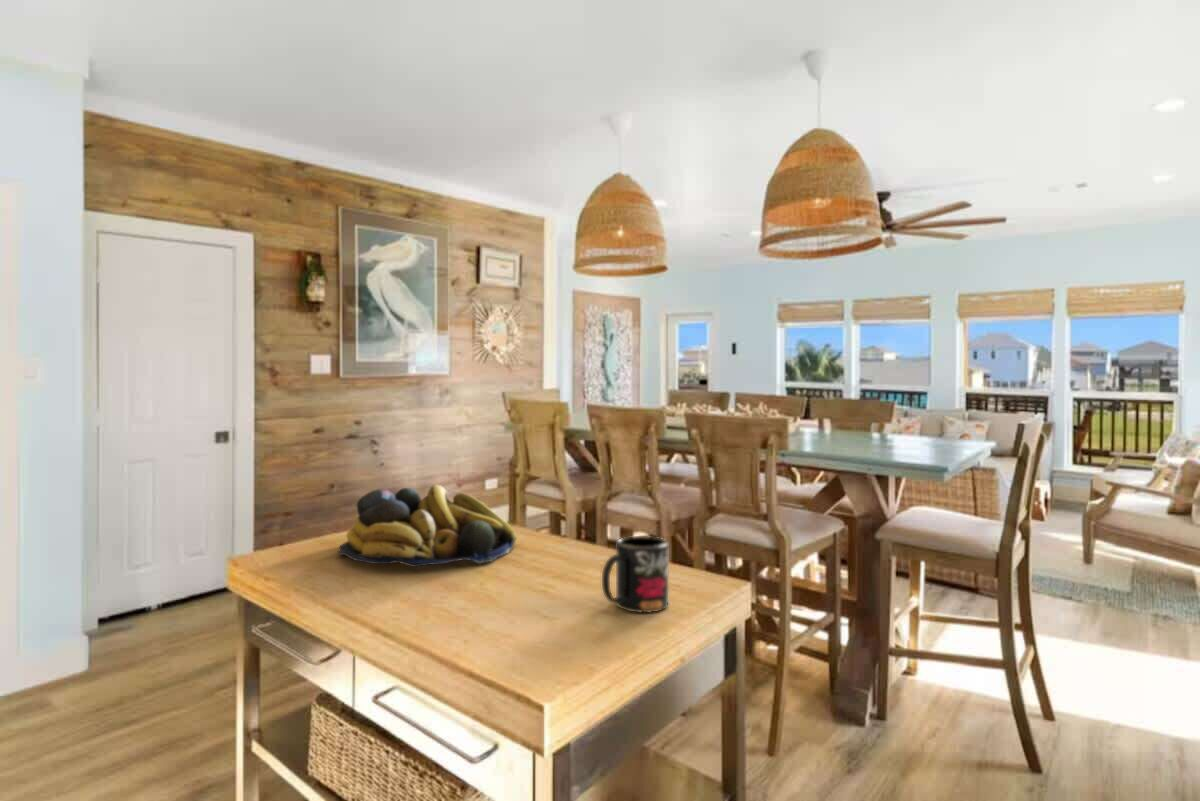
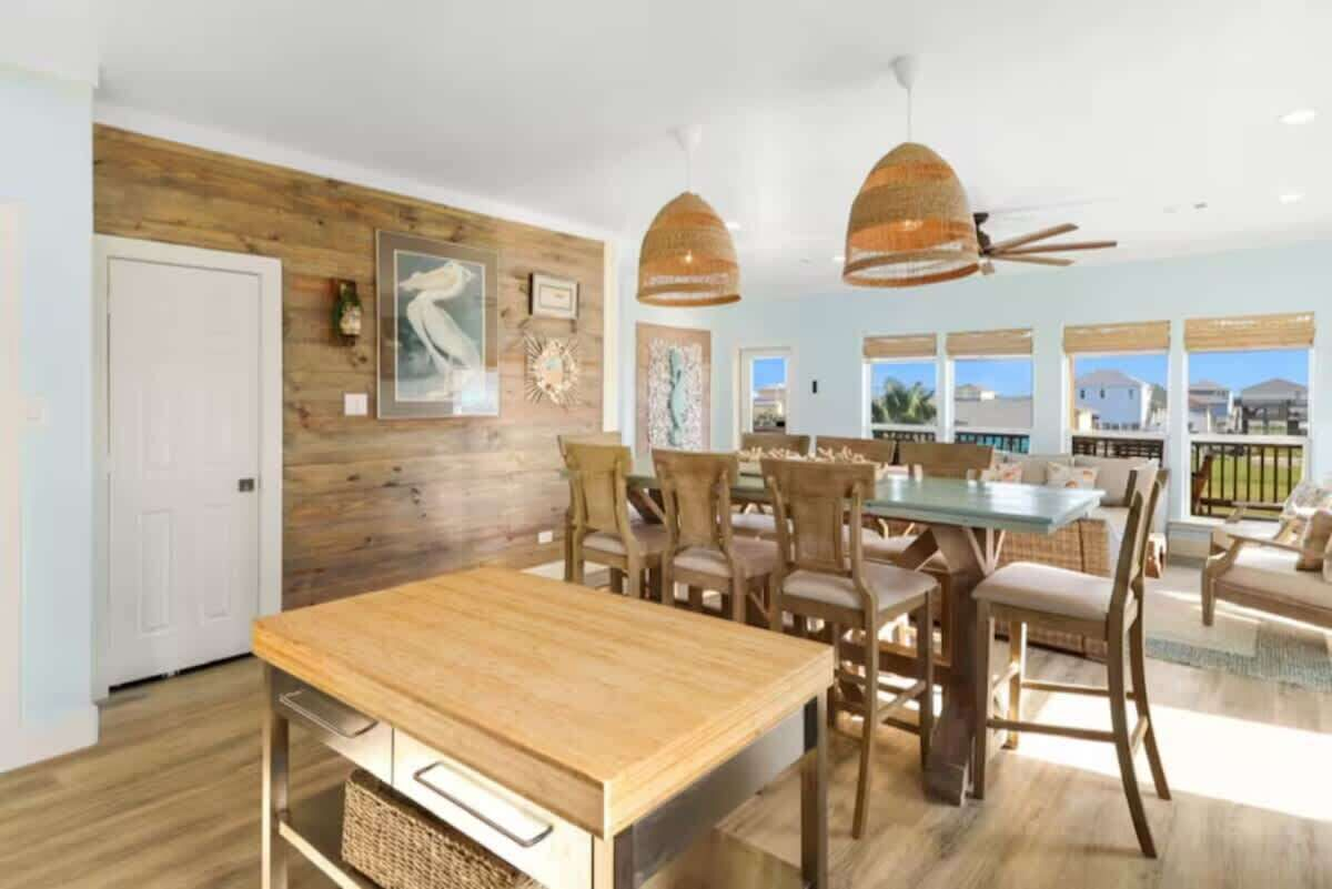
- mug [601,535,670,614]
- fruit bowl [338,484,518,568]
